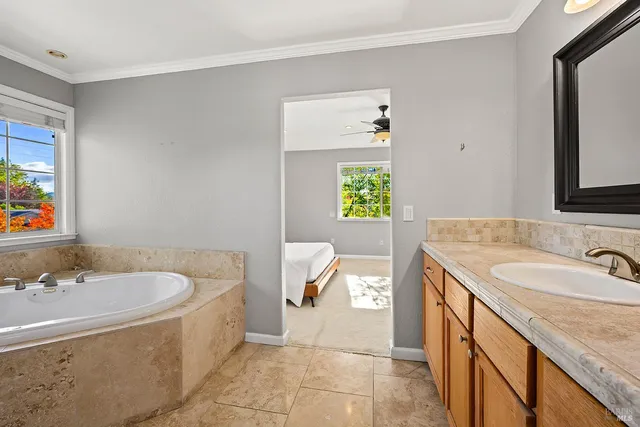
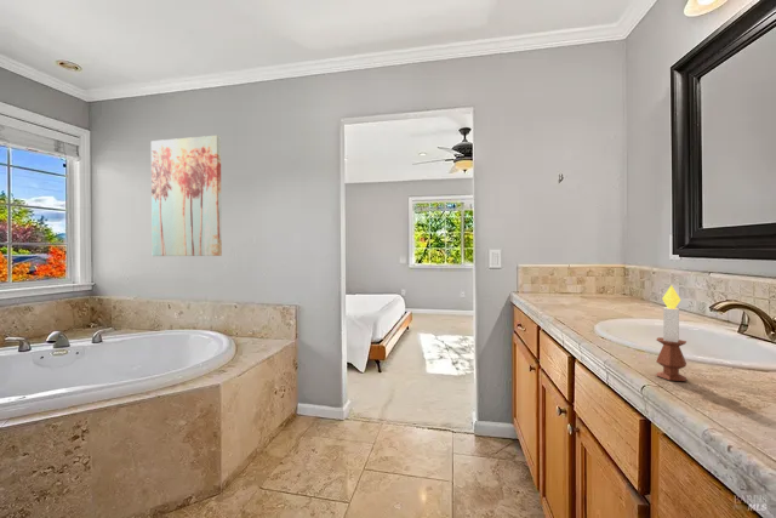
+ candle [655,284,687,382]
+ wall art [150,135,223,257]
